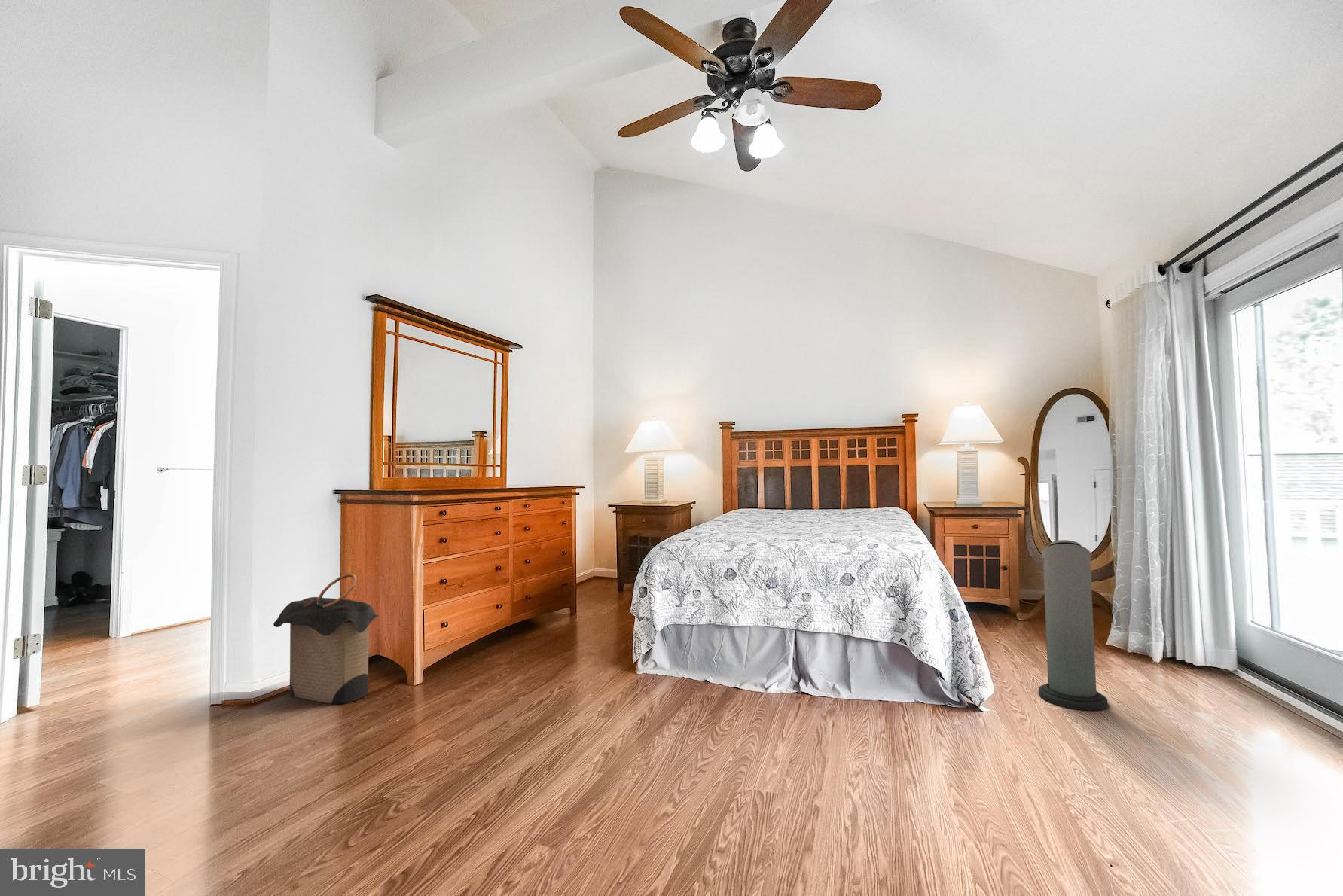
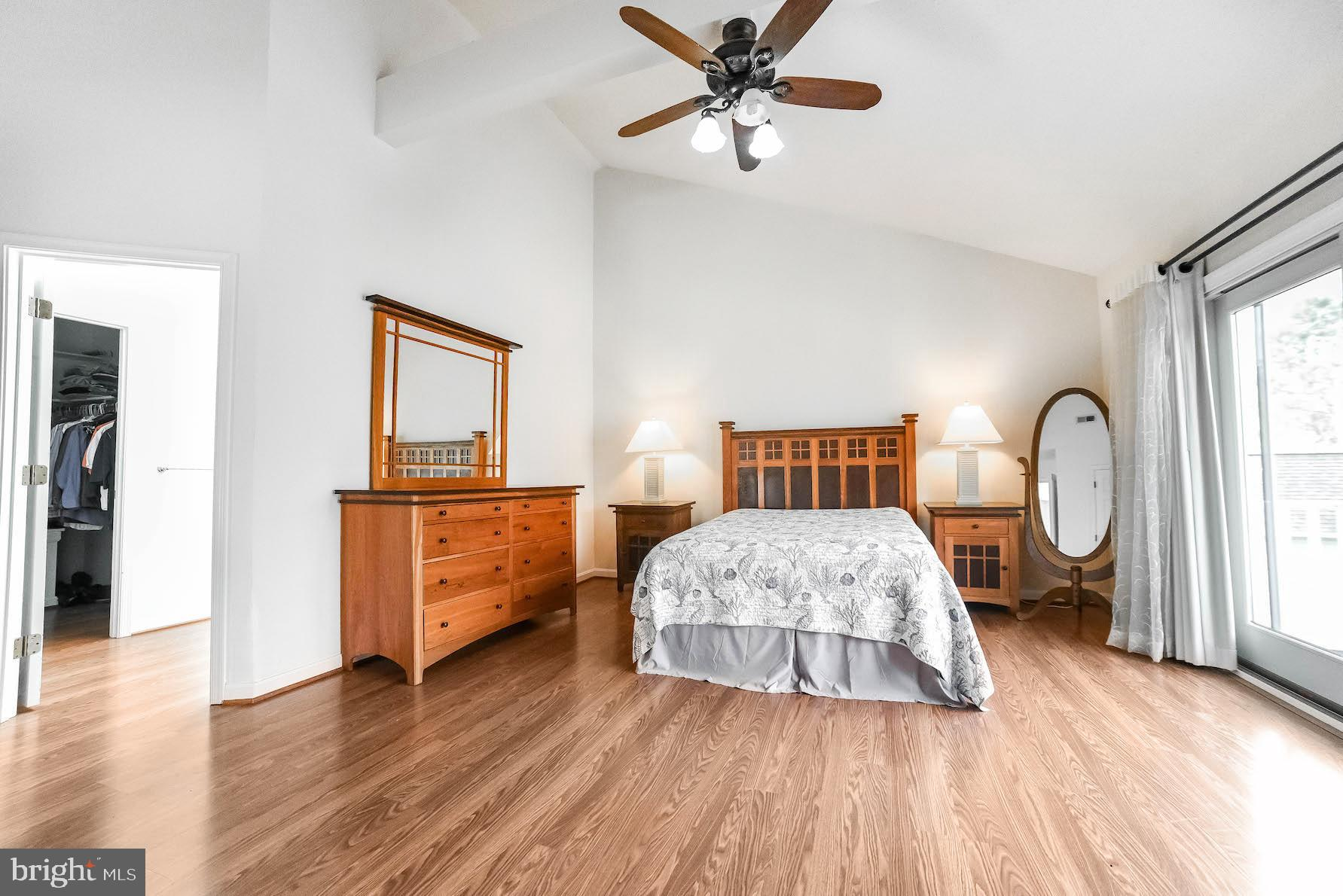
- laundry hamper [273,573,379,705]
- air purifier [1037,539,1109,712]
